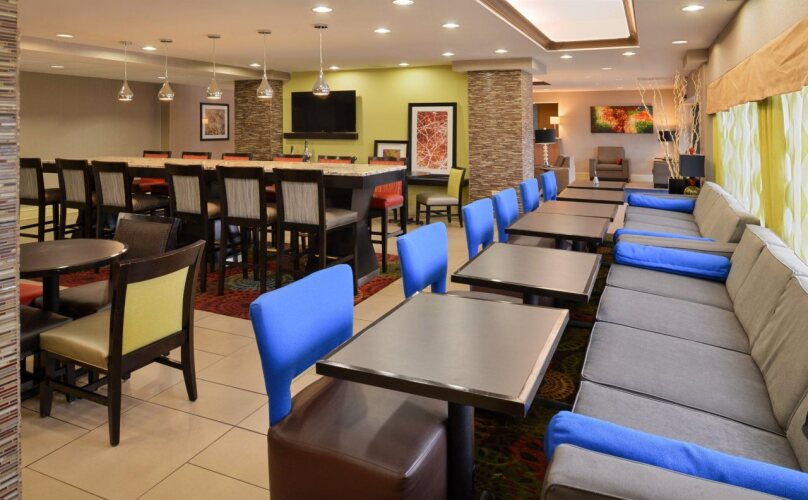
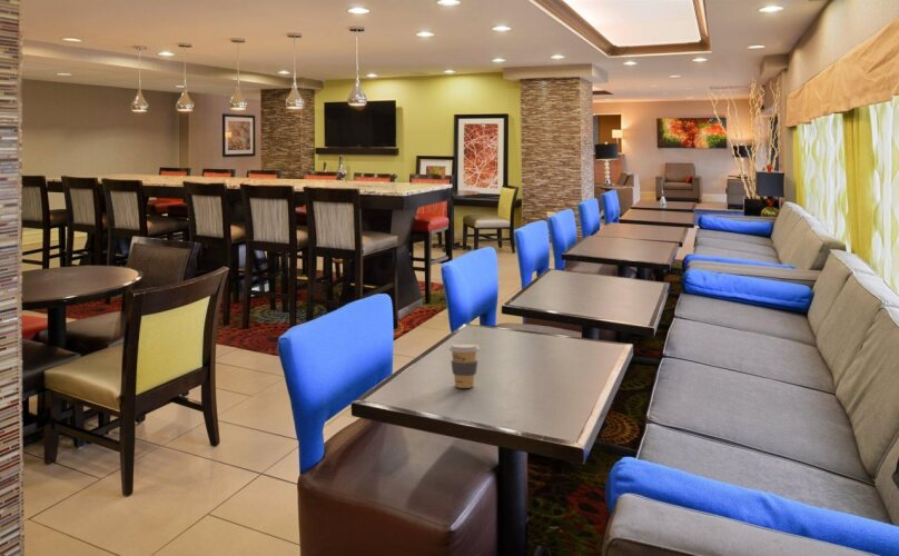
+ coffee cup [448,341,481,389]
